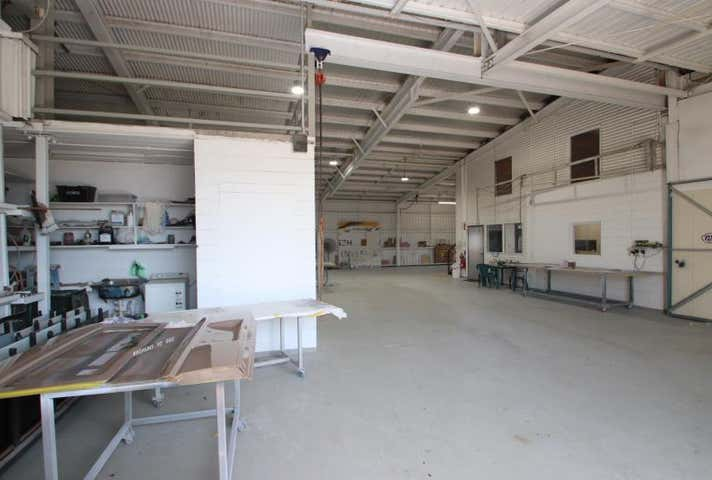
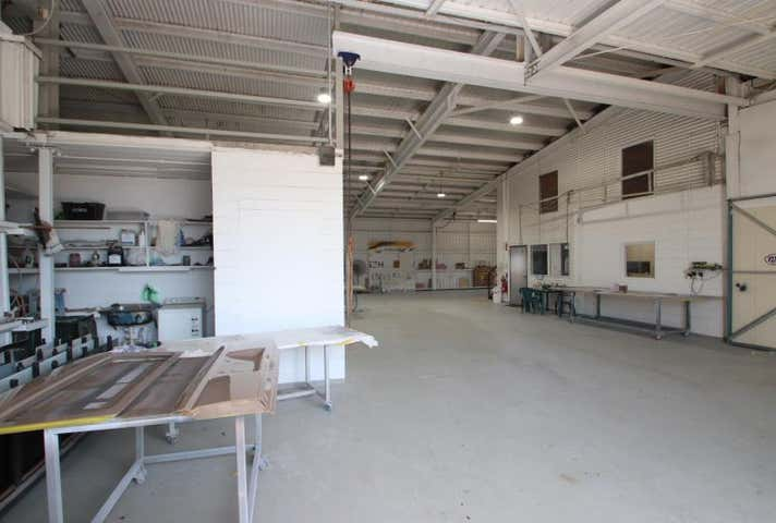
- hammer [118,334,175,357]
